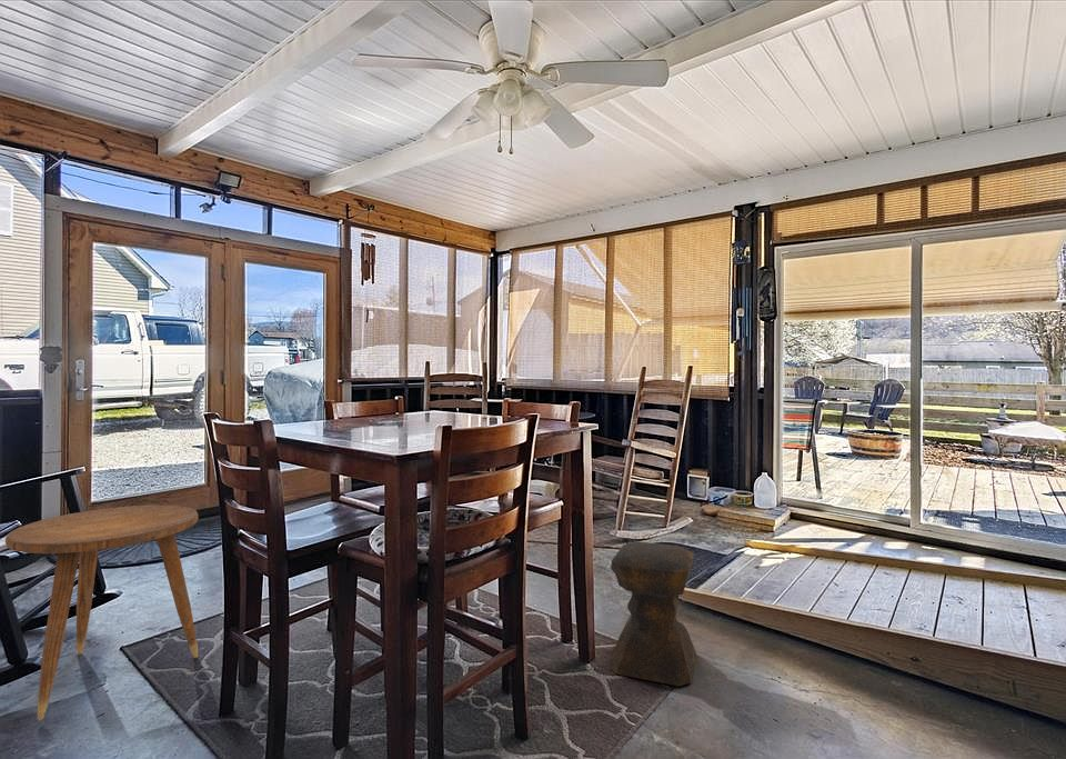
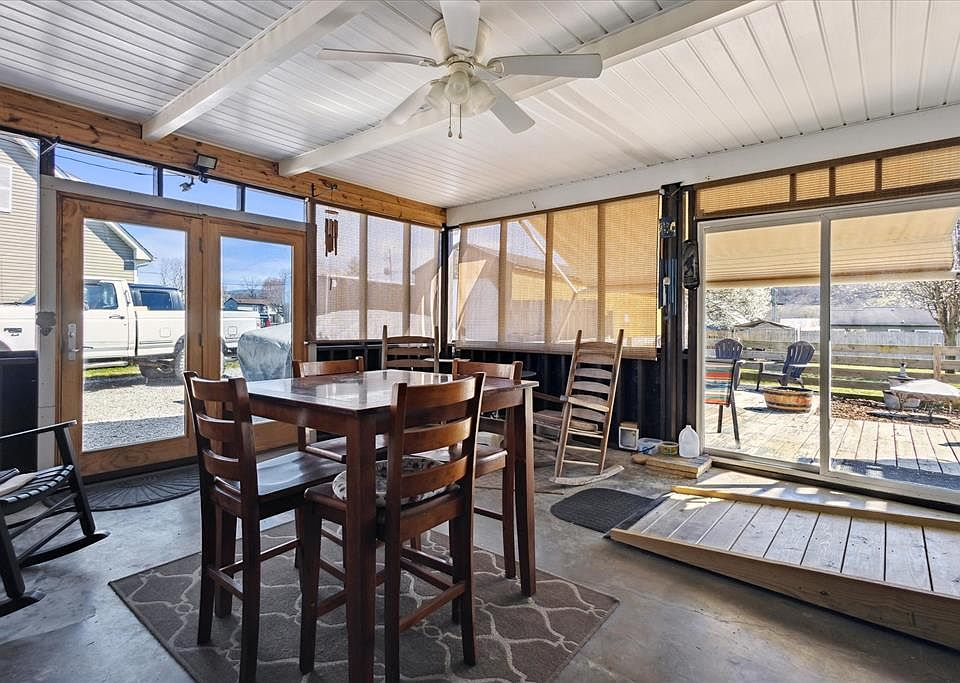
- side table [4,505,199,721]
- stool [607,540,697,687]
